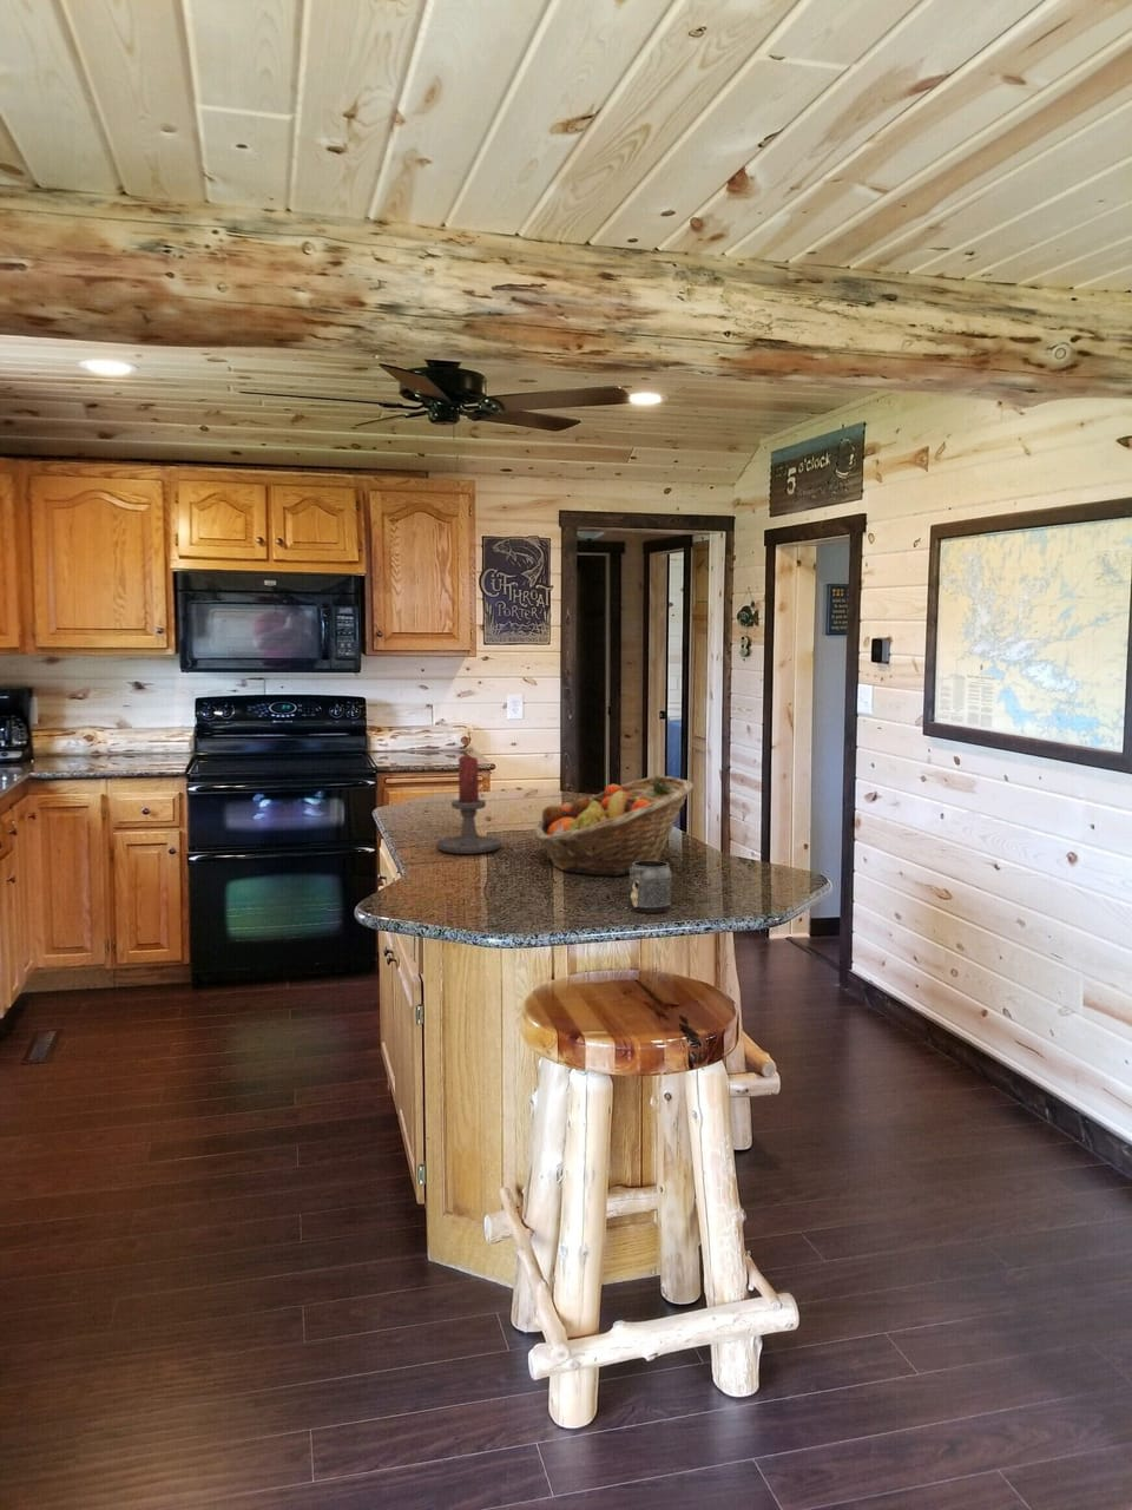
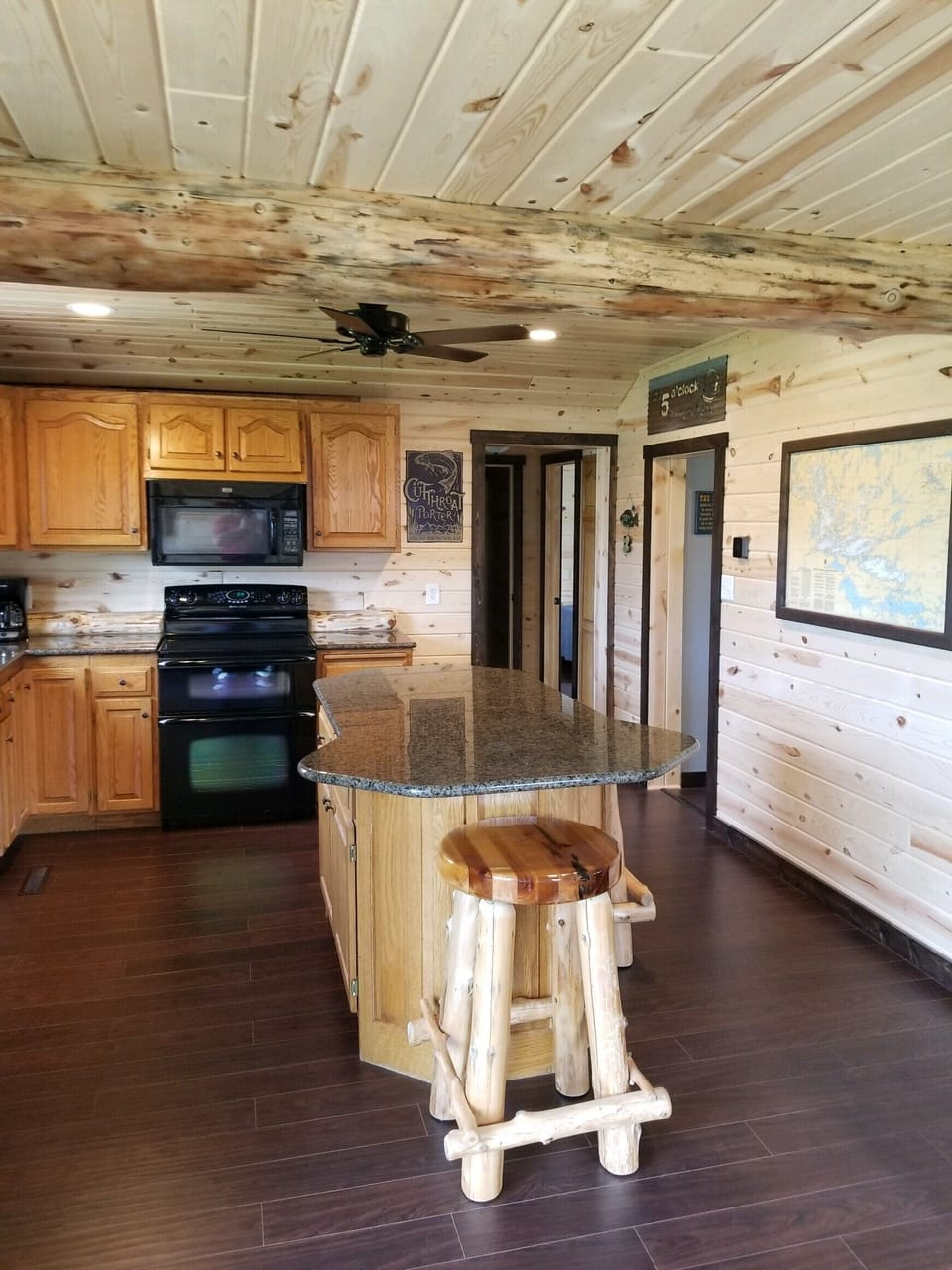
- candle holder [414,755,503,855]
- fruit basket [533,774,694,876]
- mug [627,857,673,914]
